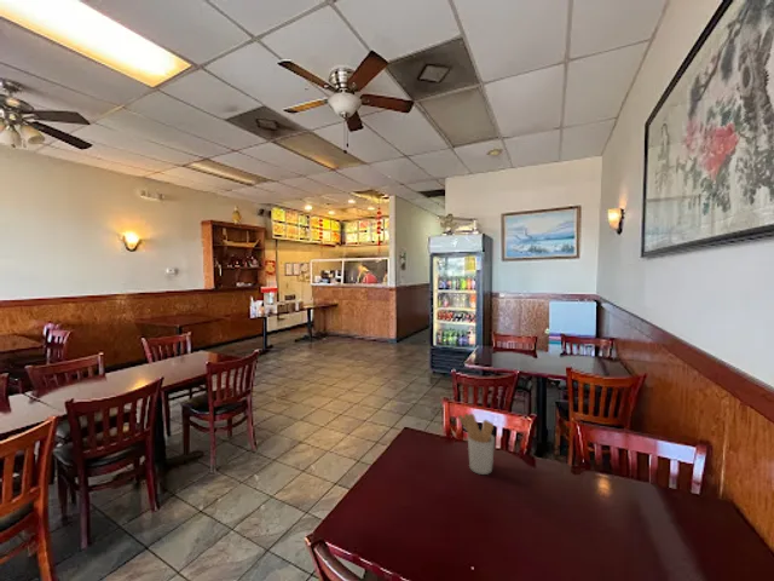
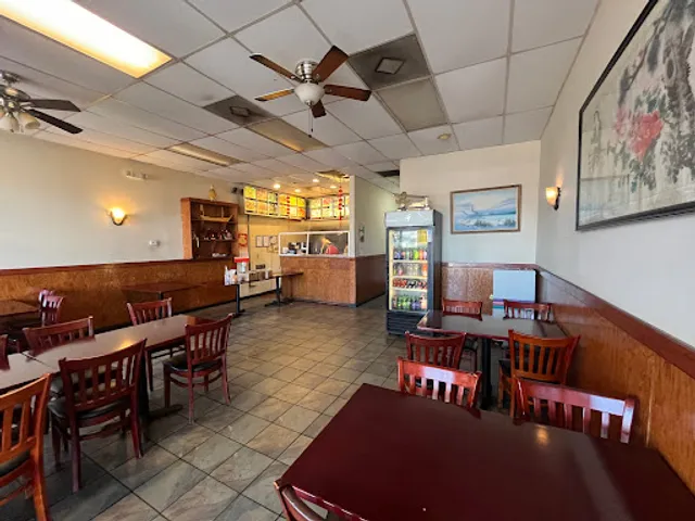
- utensil holder [457,413,496,476]
